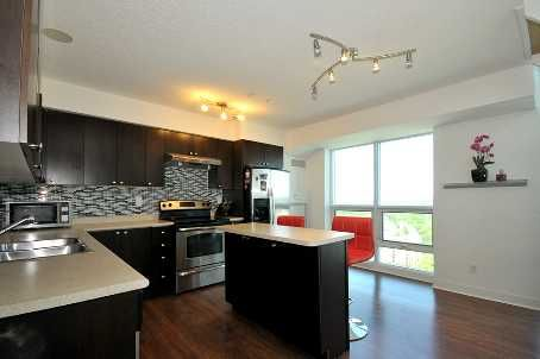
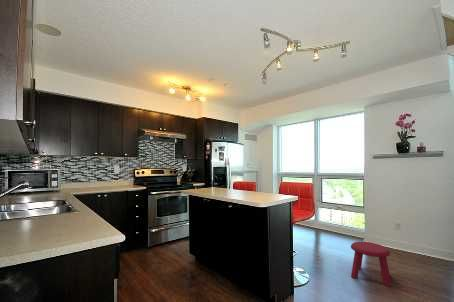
+ stool [350,241,392,288]
